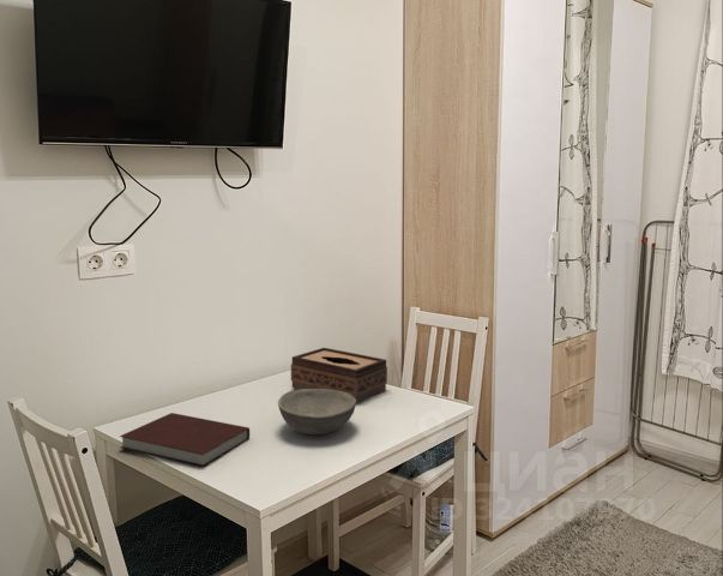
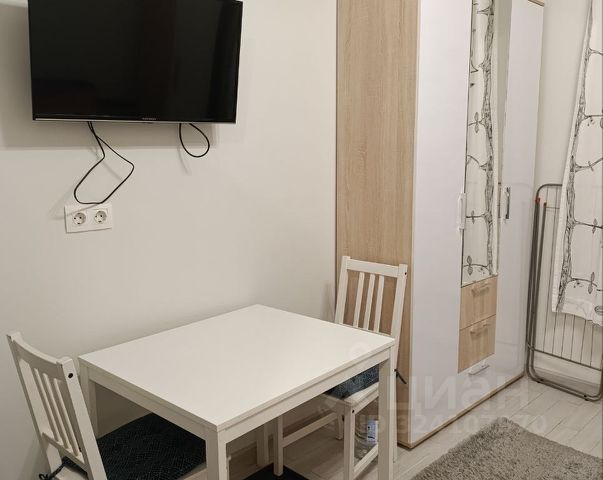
- notebook [119,412,251,468]
- tissue box [290,347,388,404]
- bowl [277,389,357,436]
